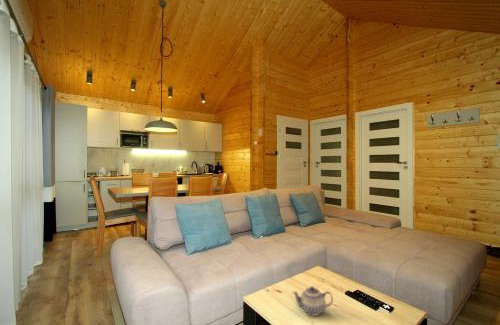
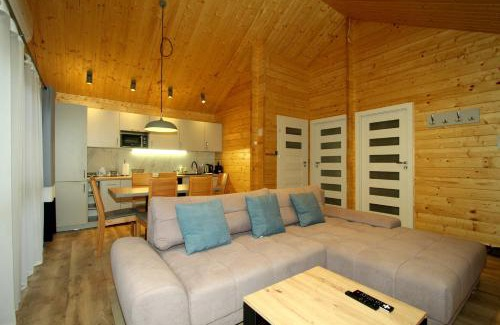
- teapot [291,285,334,317]
